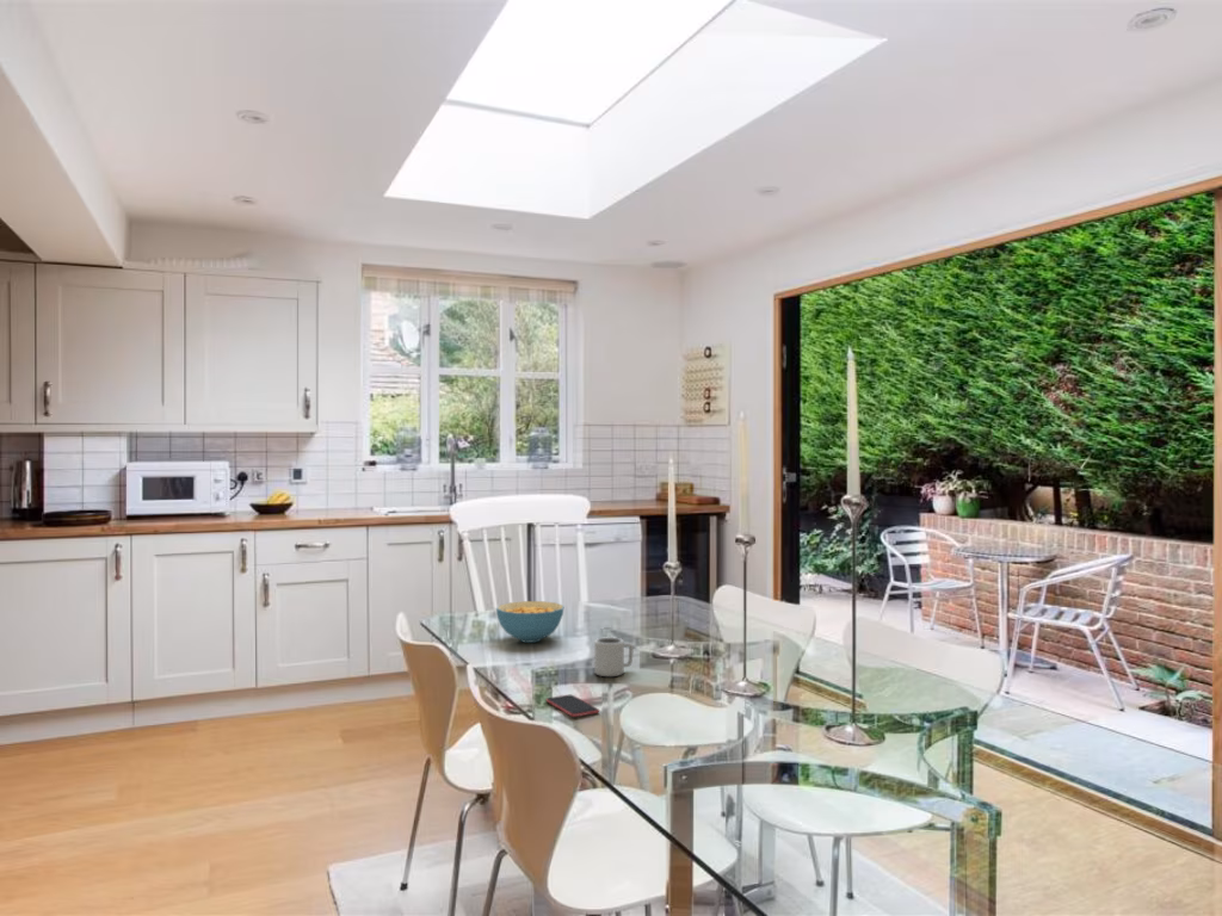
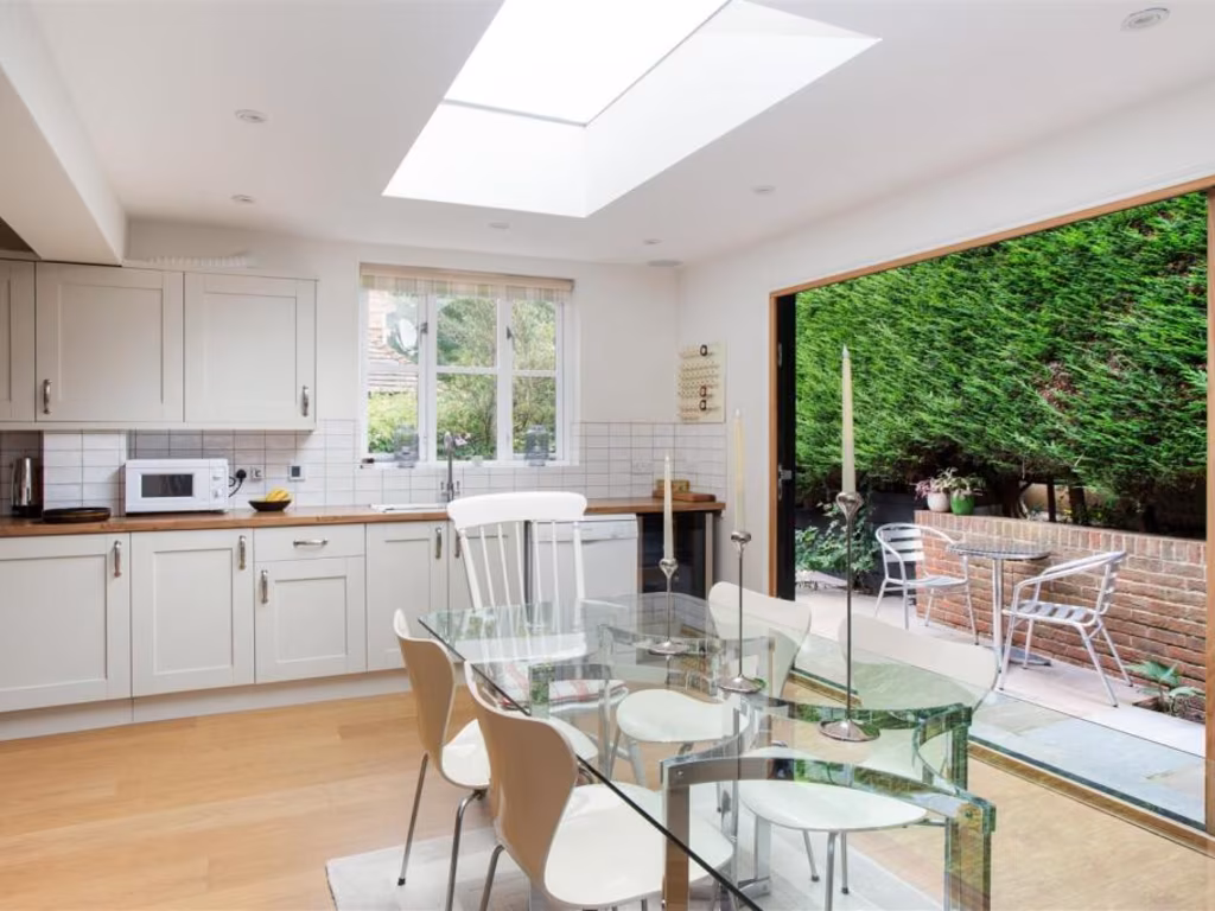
- smartphone [545,694,600,718]
- cup [593,636,635,677]
- cereal bowl [495,600,566,644]
